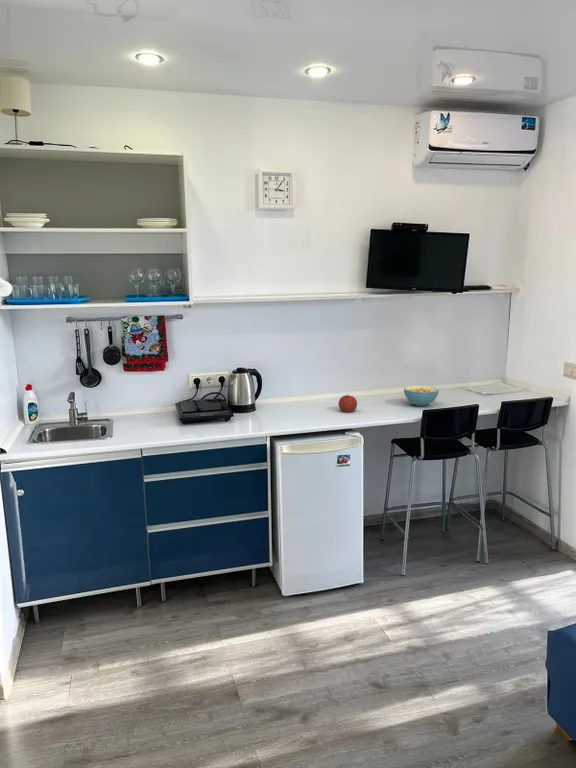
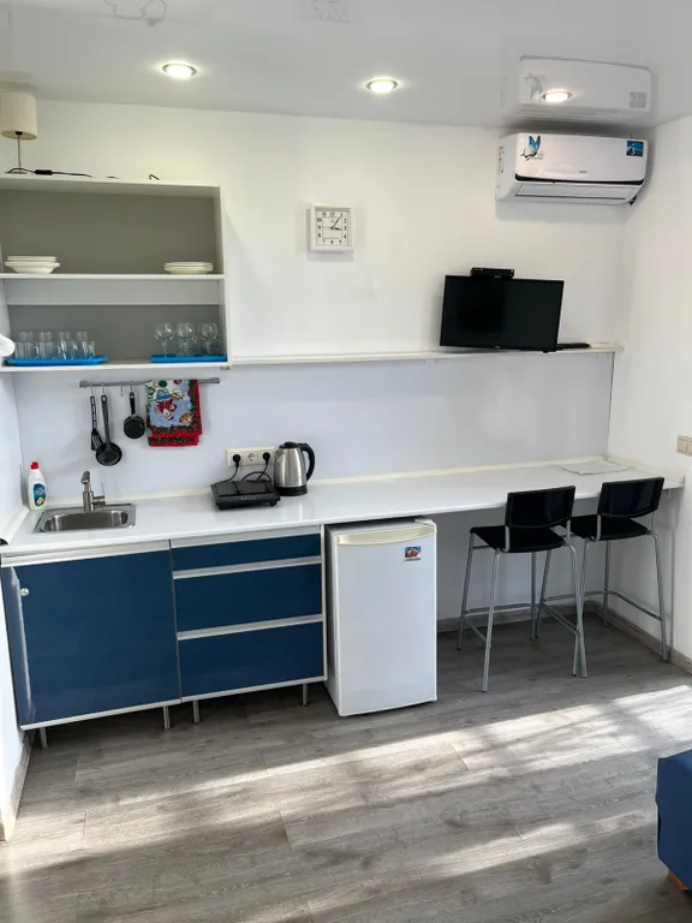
- fruit [338,393,358,413]
- cereal bowl [403,384,440,407]
